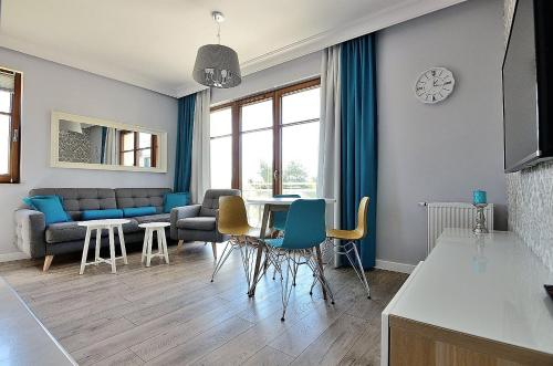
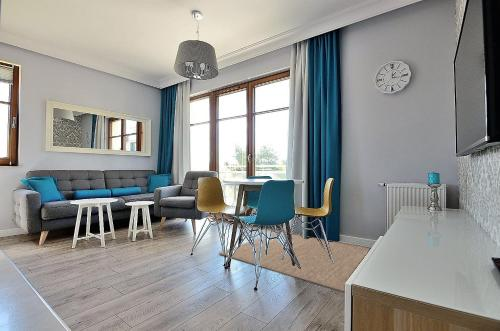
+ rug [218,232,371,293]
